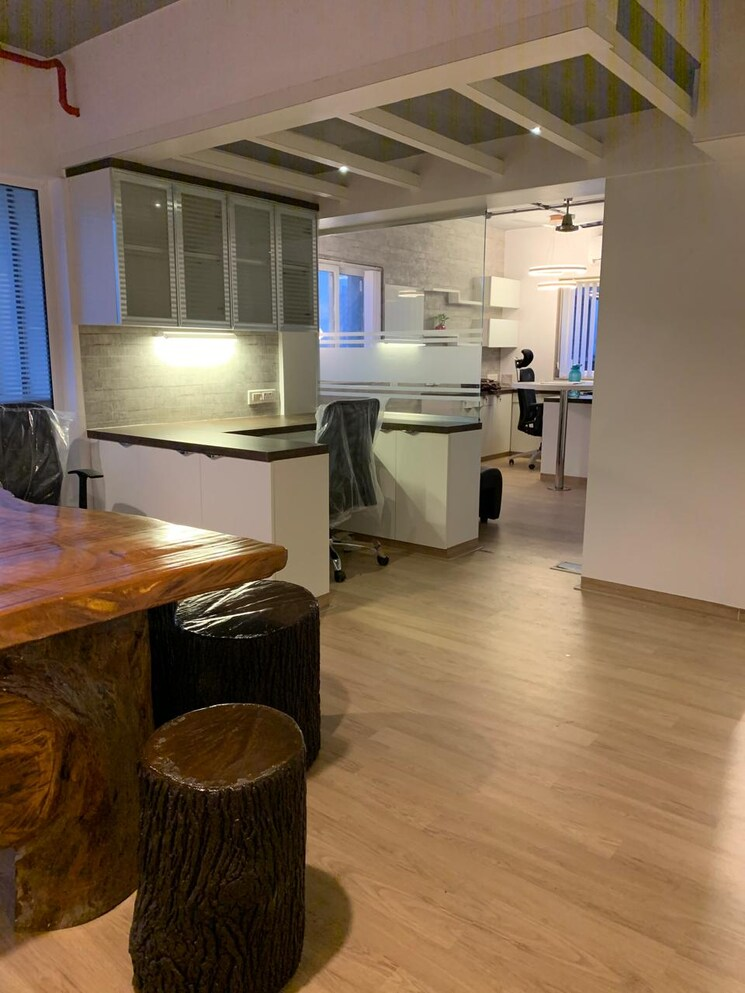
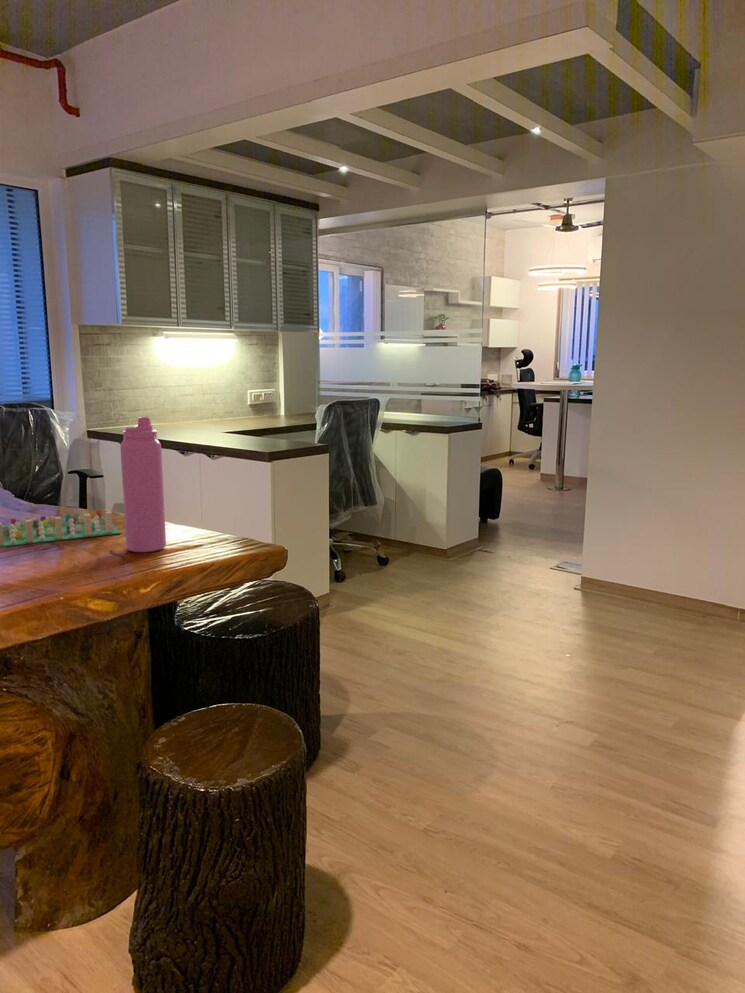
+ board game [0,510,122,548]
+ water bottle [119,416,167,553]
